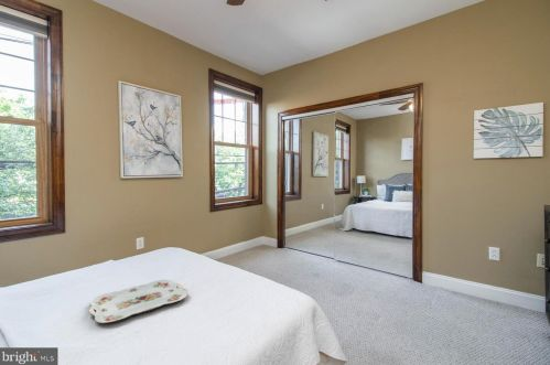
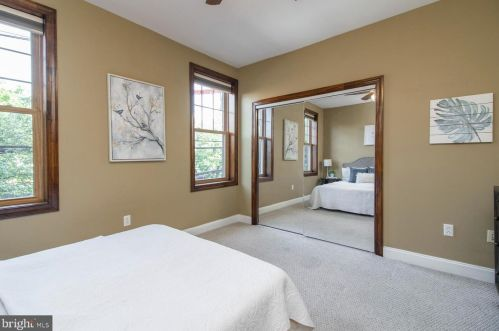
- serving tray [88,279,188,324]
